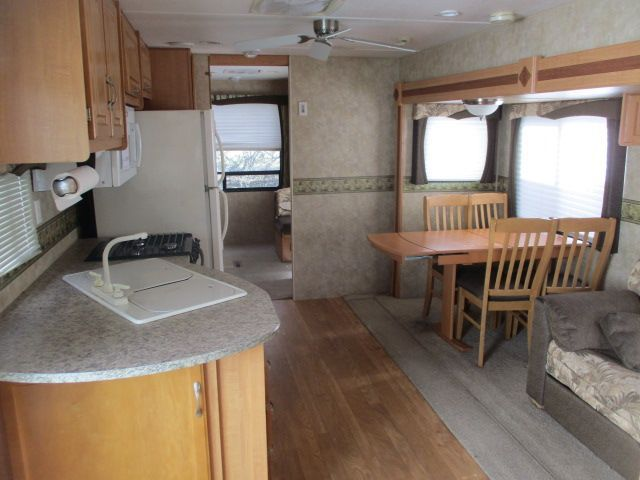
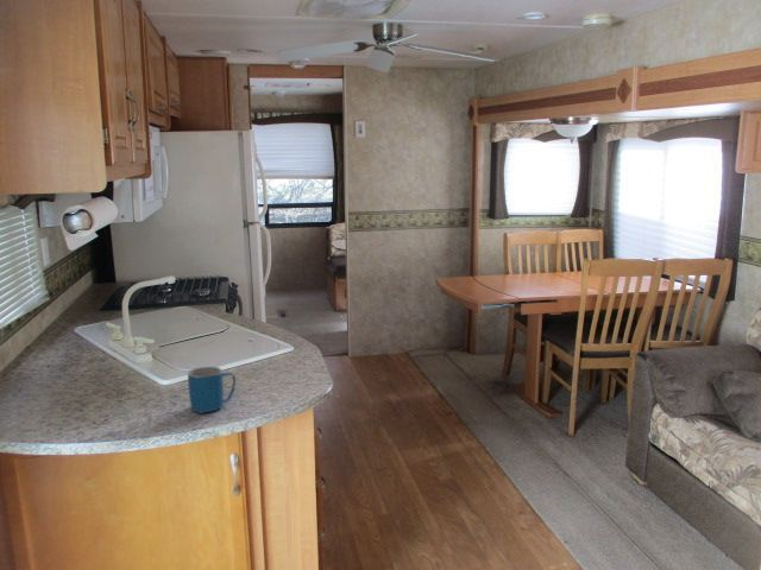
+ mug [187,366,237,414]
